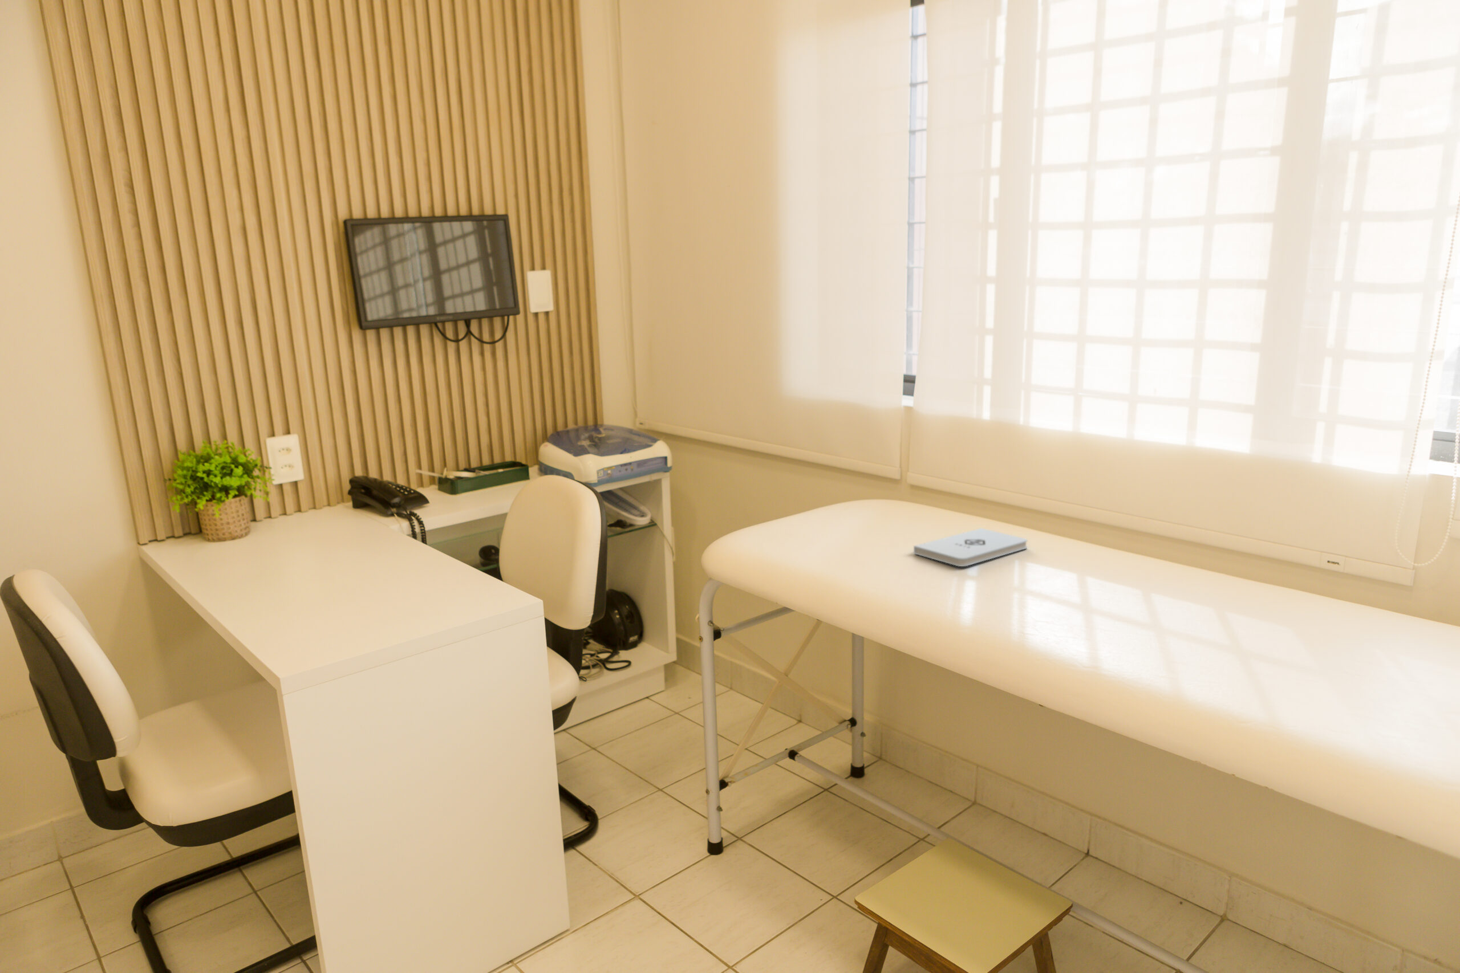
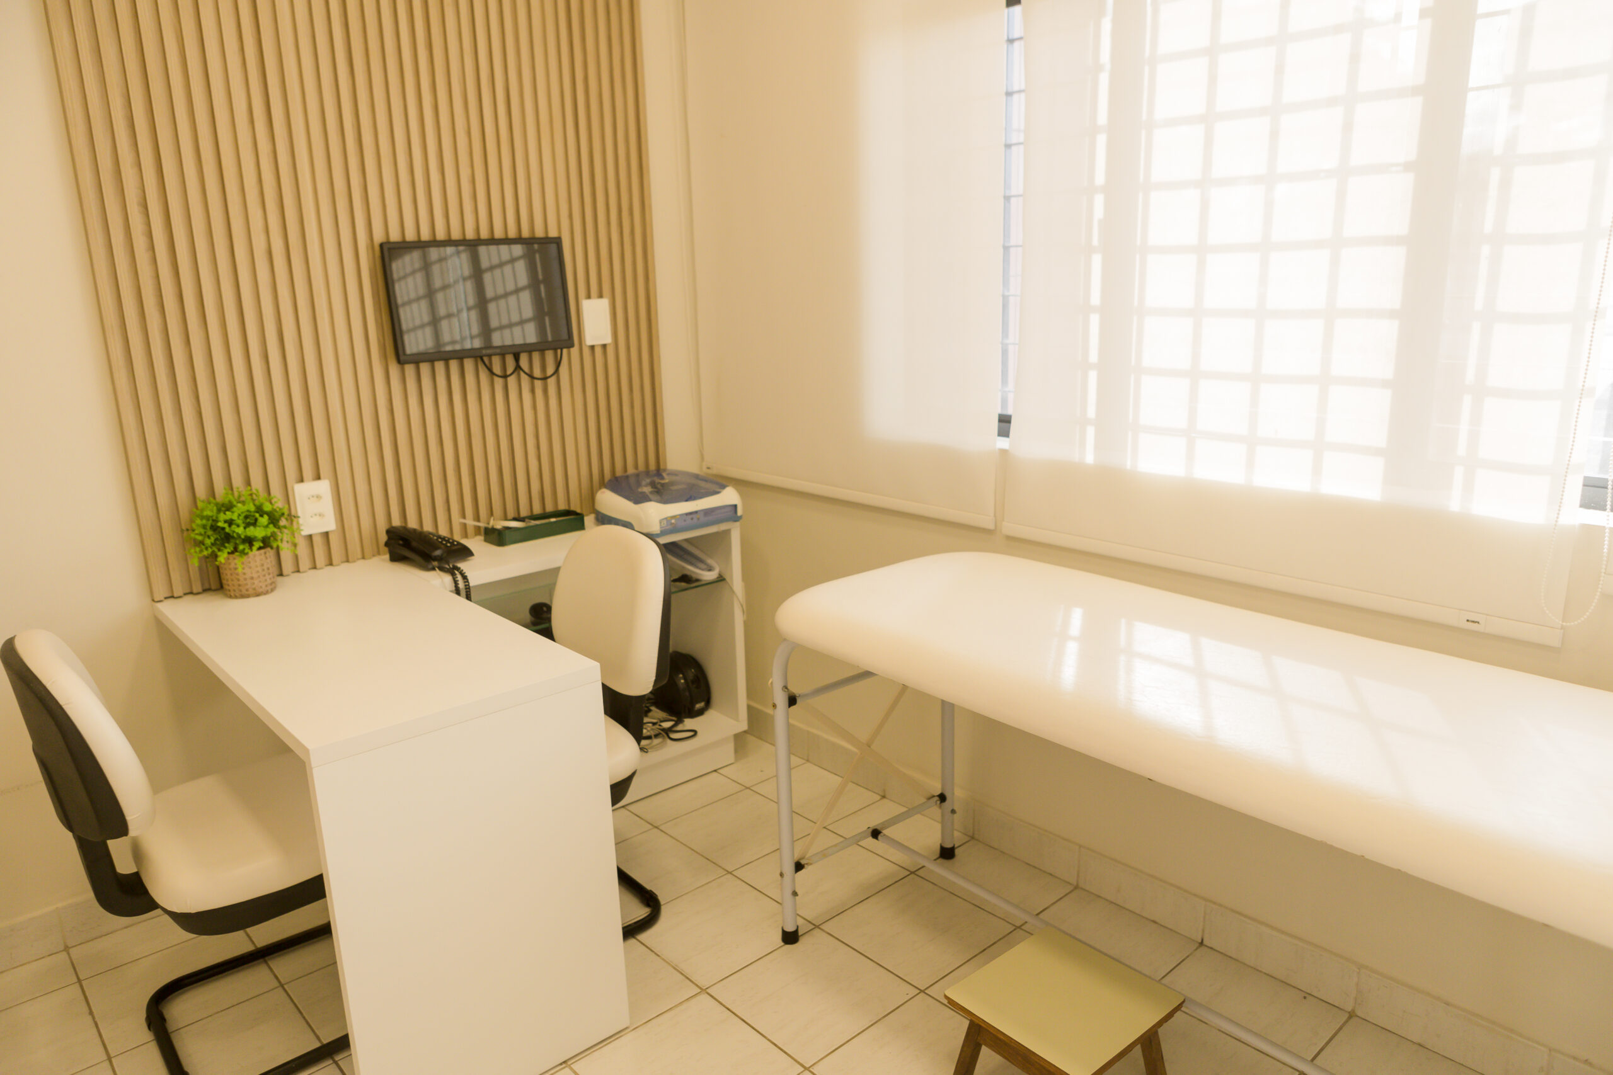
- notepad [914,528,1028,567]
